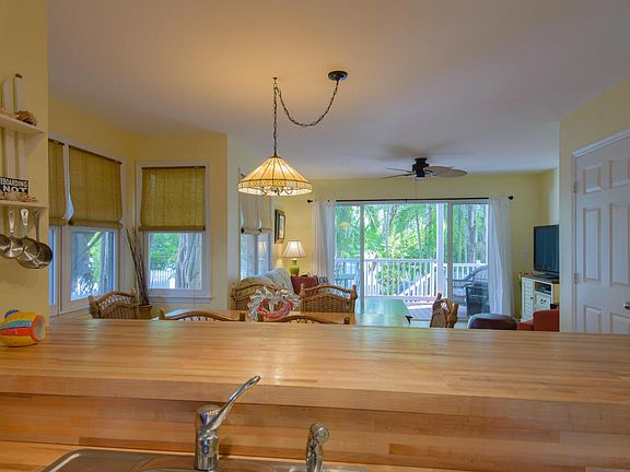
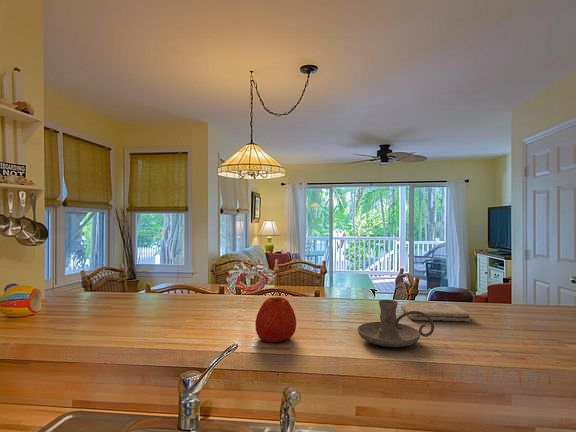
+ apple [254,296,297,343]
+ washcloth [400,302,471,323]
+ candle holder [357,299,435,348]
